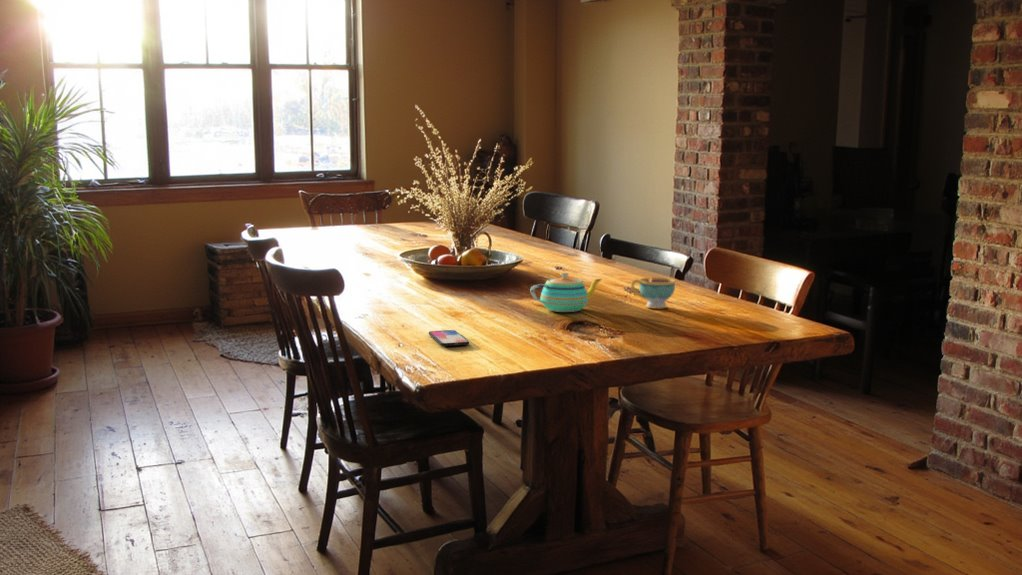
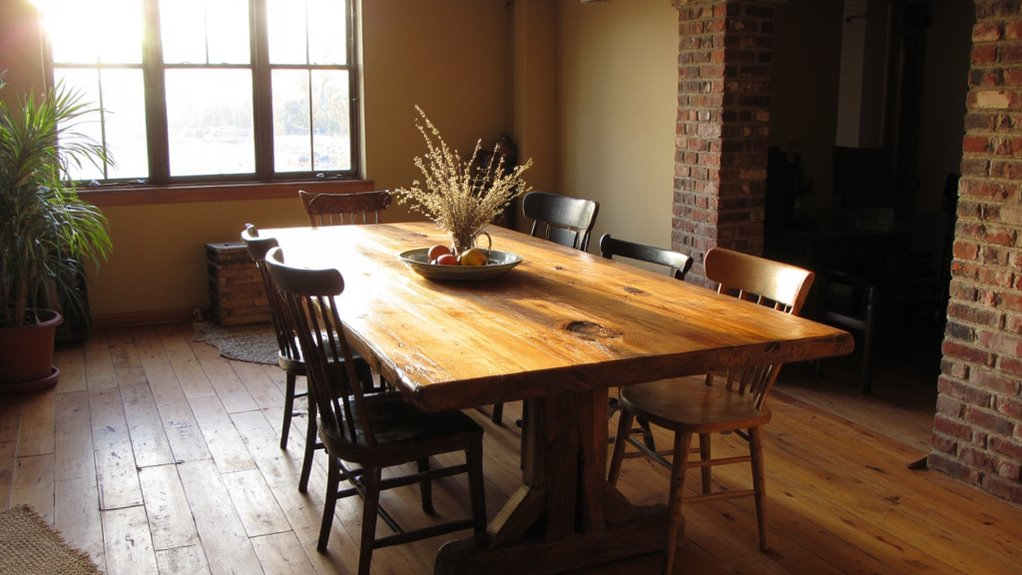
- teacup [630,277,676,309]
- teapot [530,272,603,313]
- smartphone [428,329,470,347]
